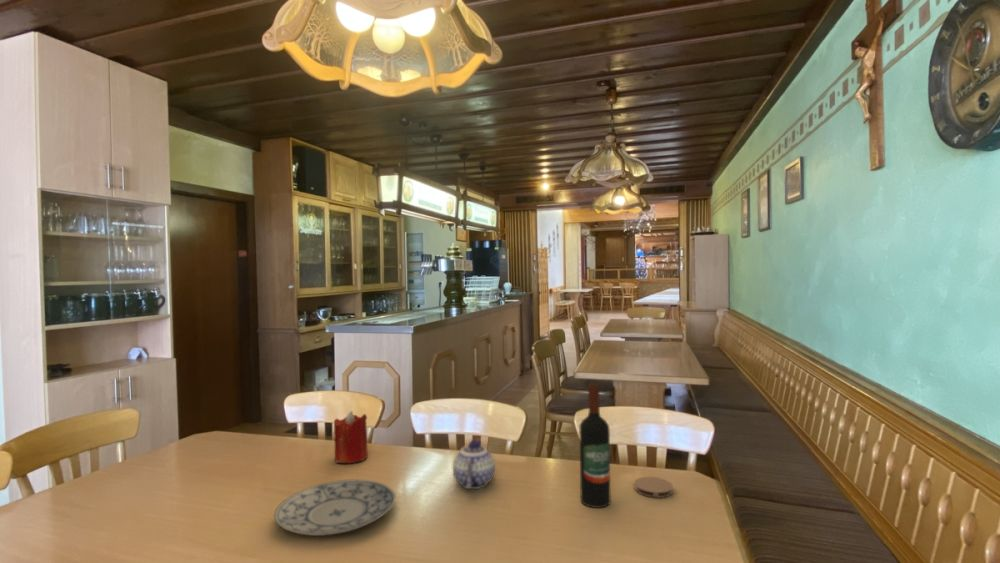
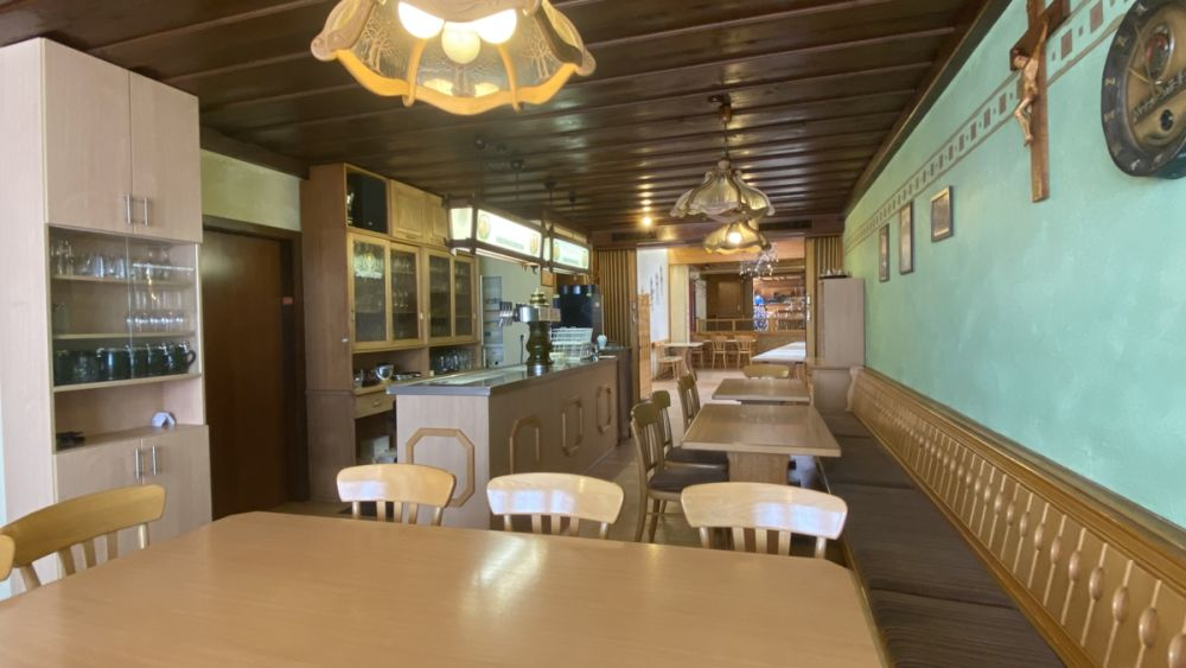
- teapot [452,438,496,490]
- wine bottle [579,382,612,509]
- coaster [633,476,674,499]
- candle [333,410,369,464]
- plate [273,478,397,537]
